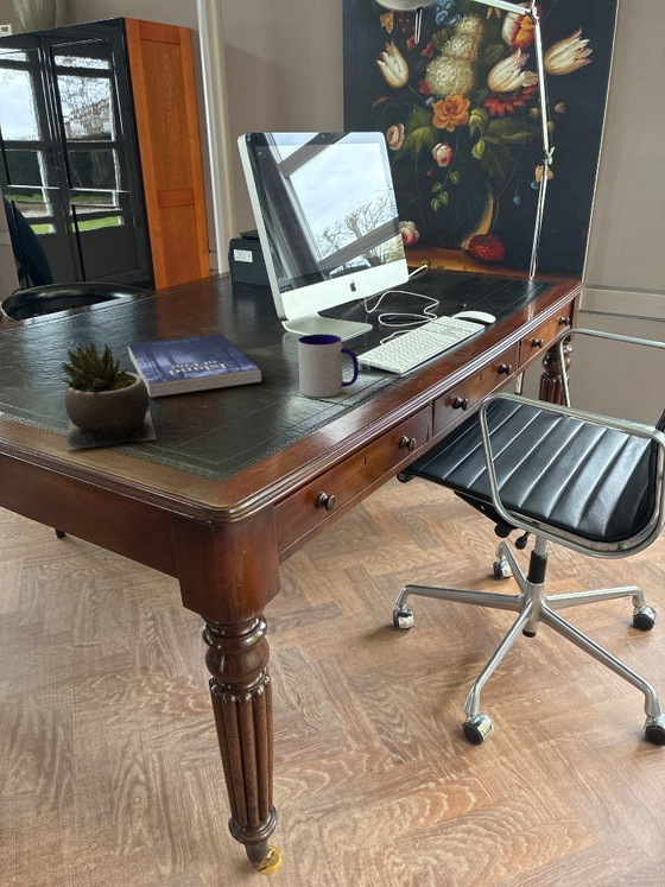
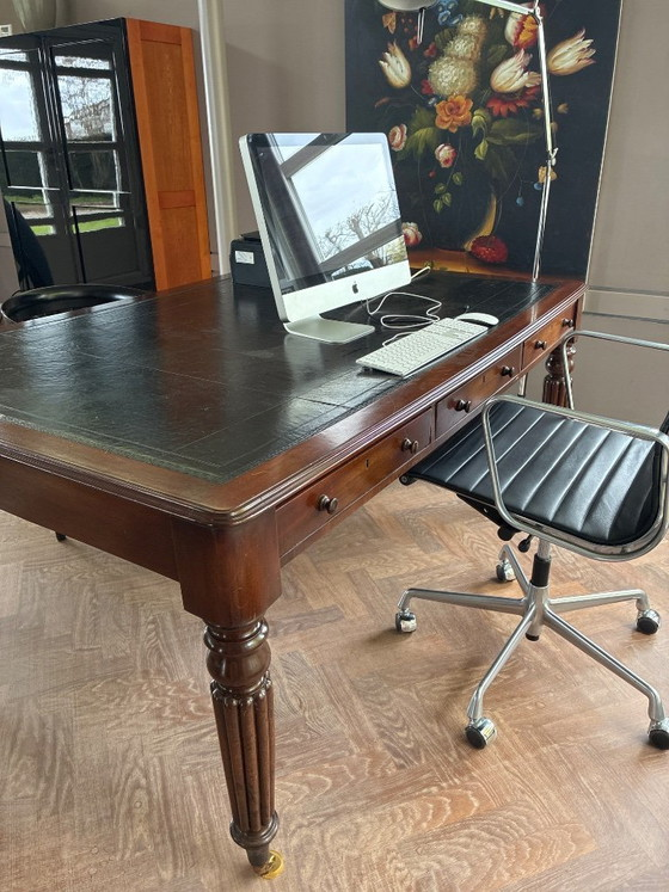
- succulent plant [58,341,157,451]
- mug [297,332,360,399]
- book [127,332,264,399]
